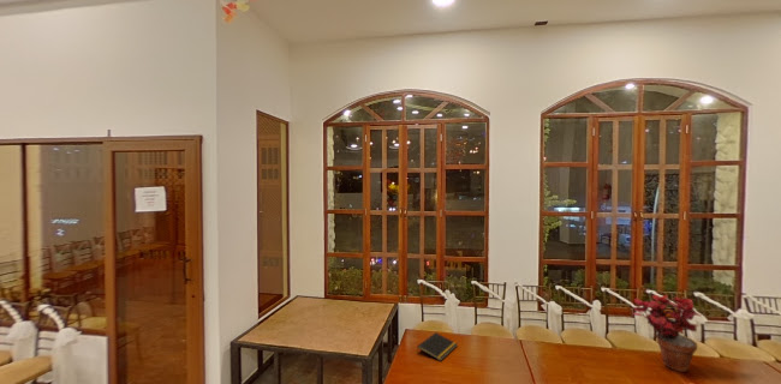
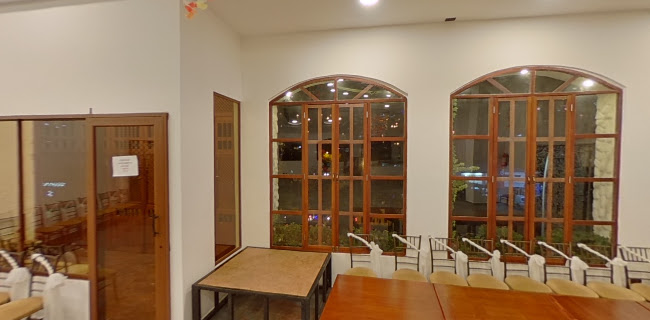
- notepad [416,331,459,362]
- potted plant [631,294,703,373]
